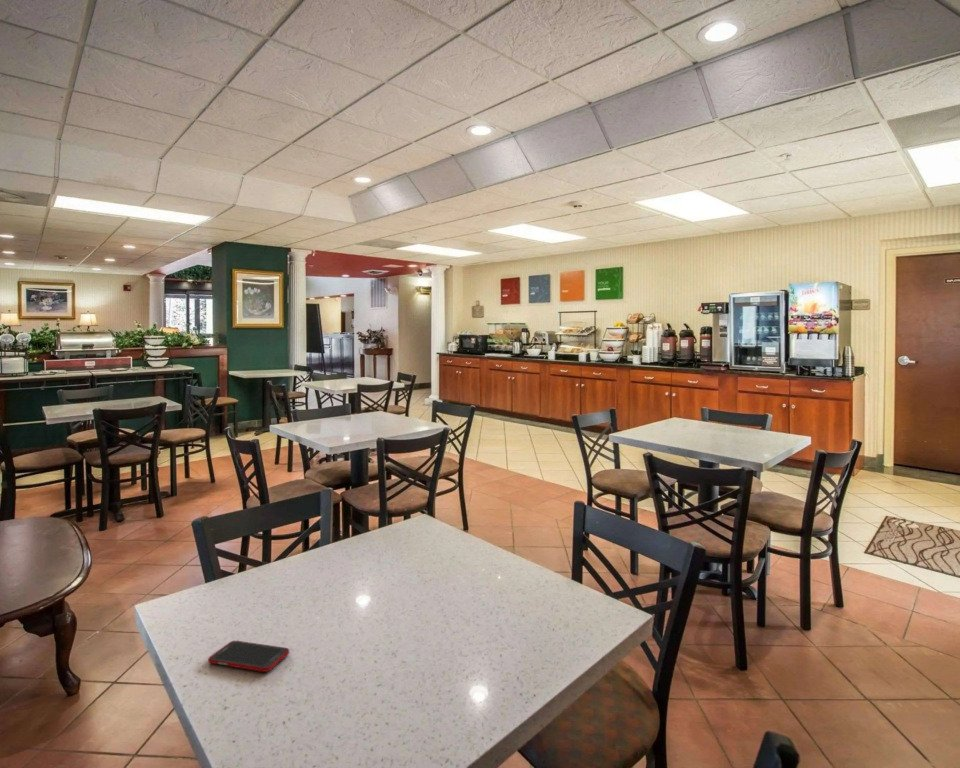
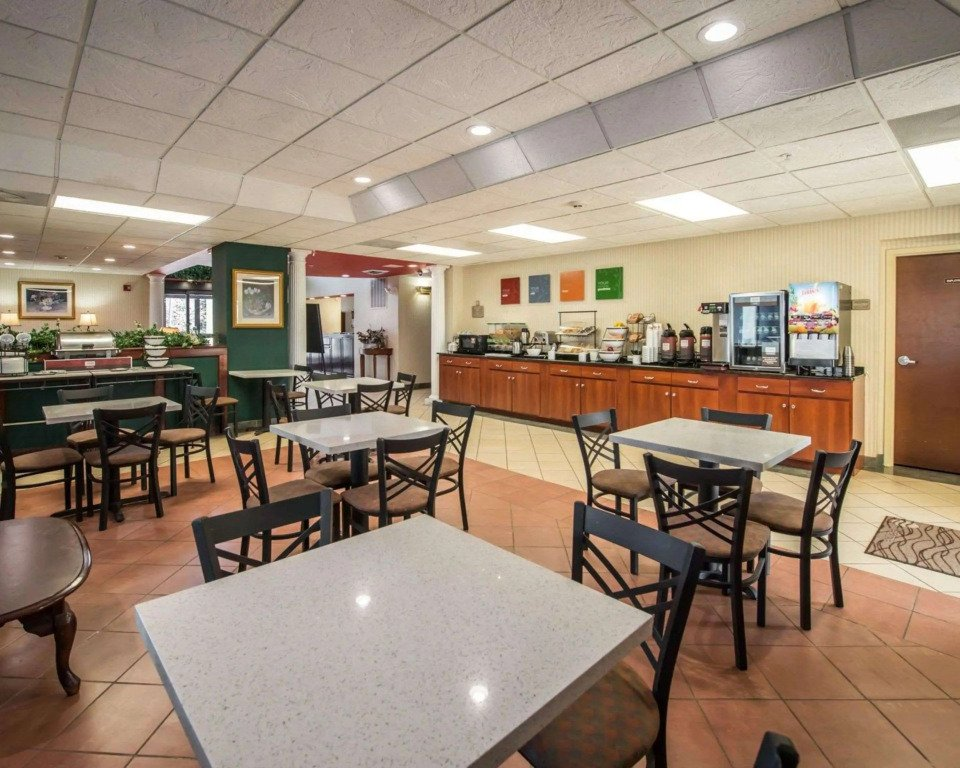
- cell phone [207,640,290,673]
